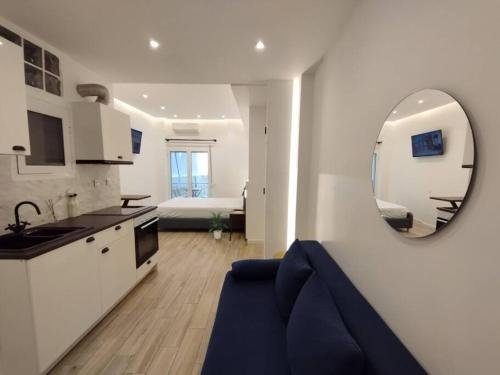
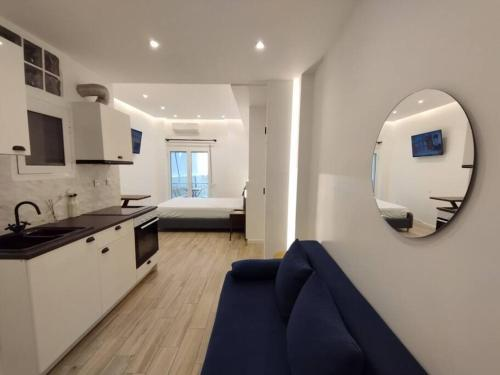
- indoor plant [208,210,229,240]
